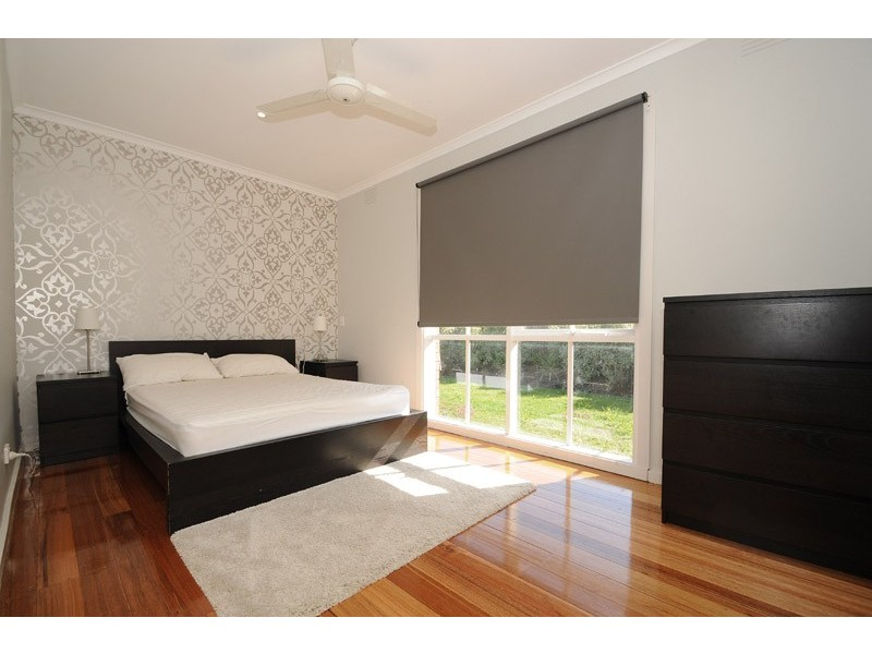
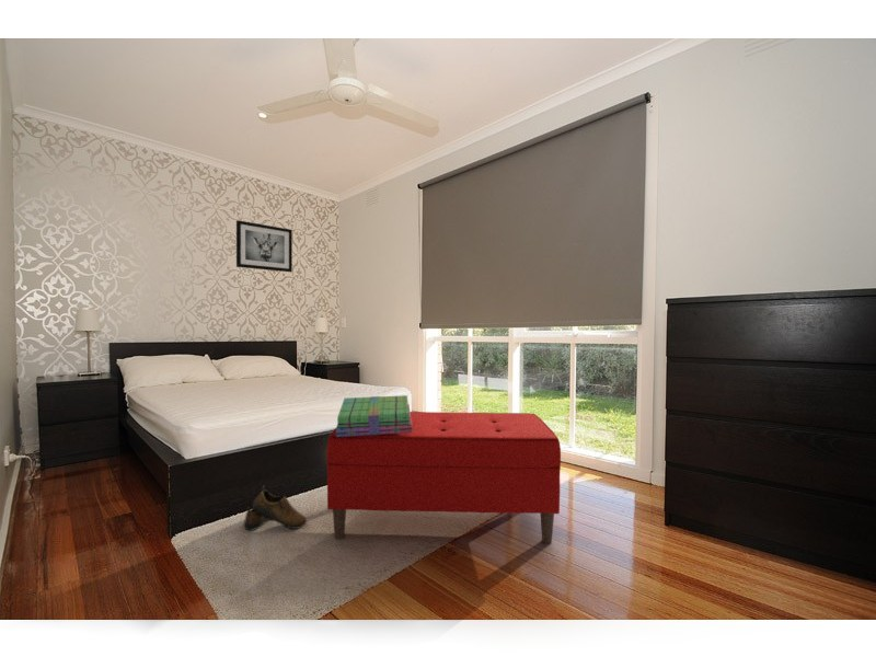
+ wall art [235,219,293,273]
+ shoe [242,485,309,531]
+ stack of books [335,394,412,437]
+ bench [326,411,562,545]
